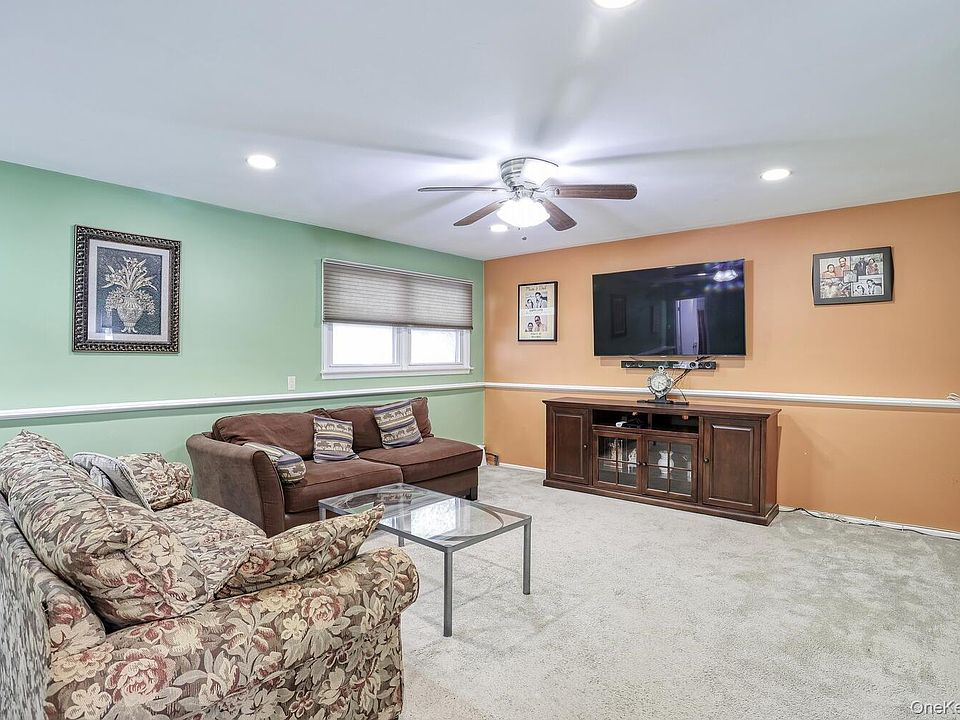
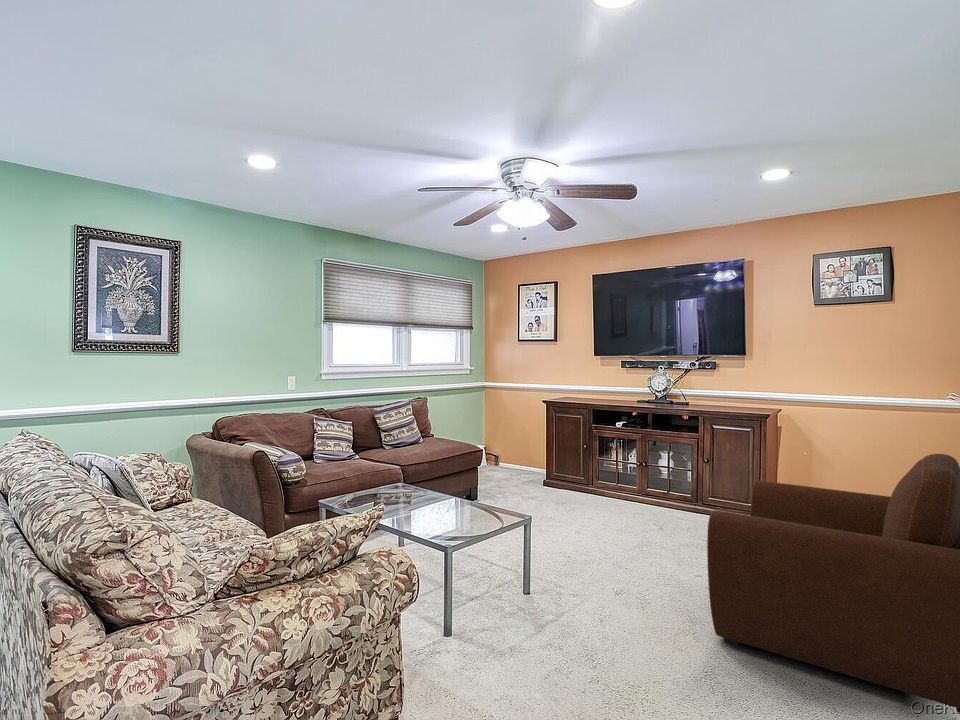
+ armchair [706,453,960,714]
